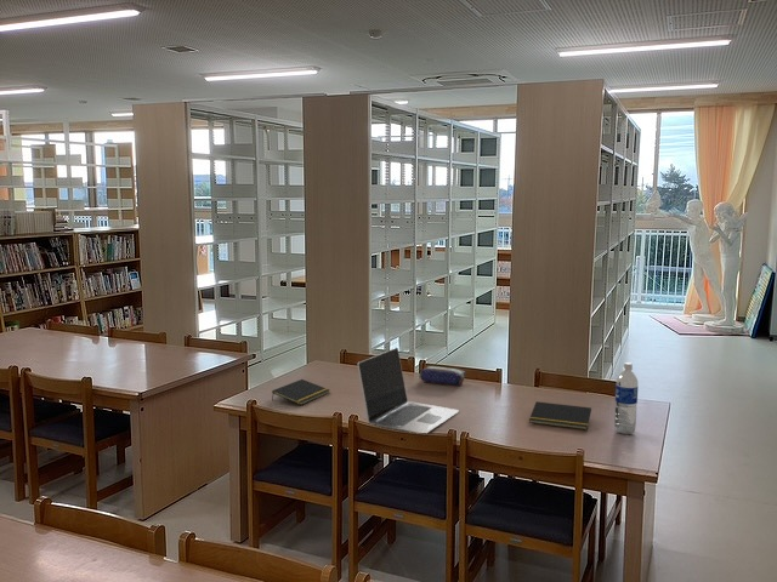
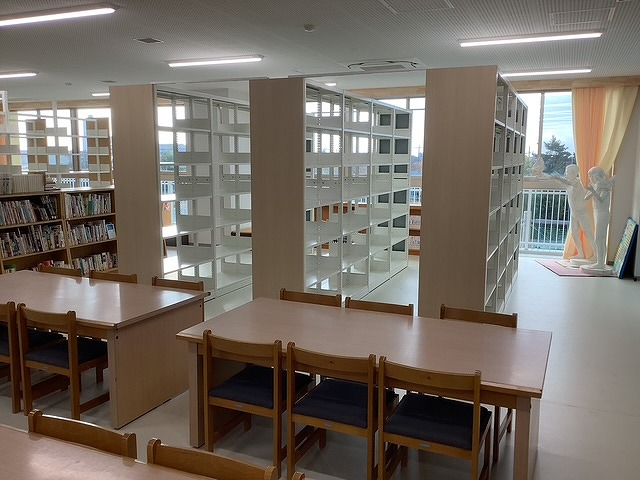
- laptop [357,347,460,435]
- notepad [528,400,592,430]
- water bottle [613,361,639,435]
- pencil case [419,365,466,387]
- notepad [271,378,330,406]
